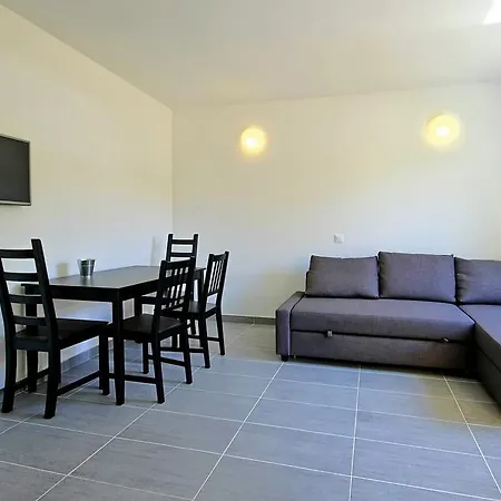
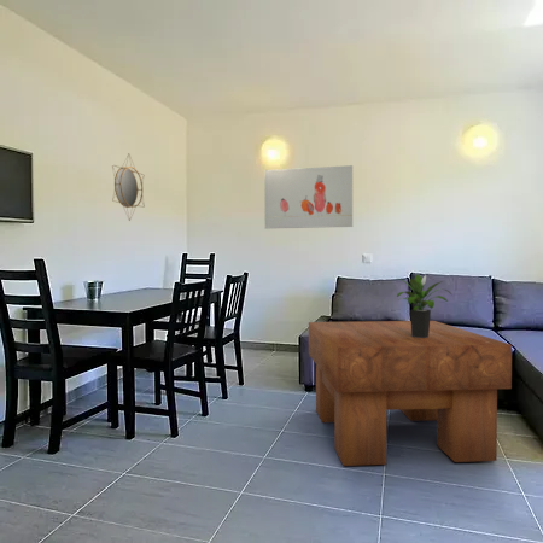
+ coffee table [308,320,513,467]
+ potted plant [396,274,451,338]
+ home mirror [111,152,146,222]
+ wall art [263,164,354,230]
